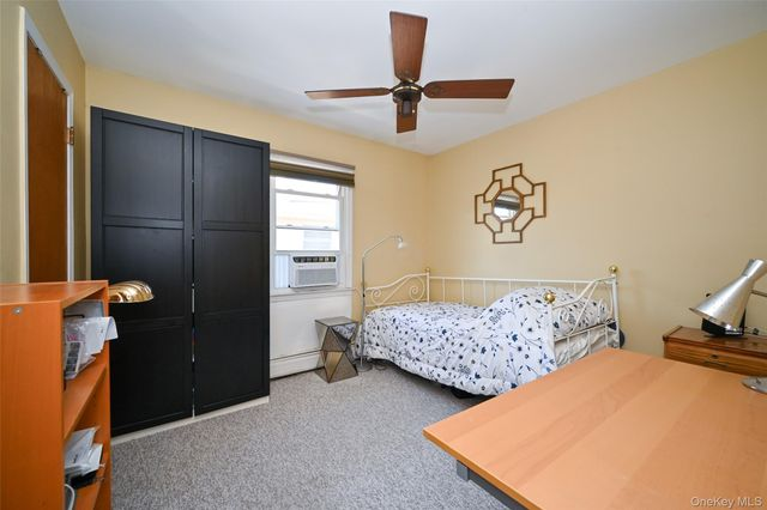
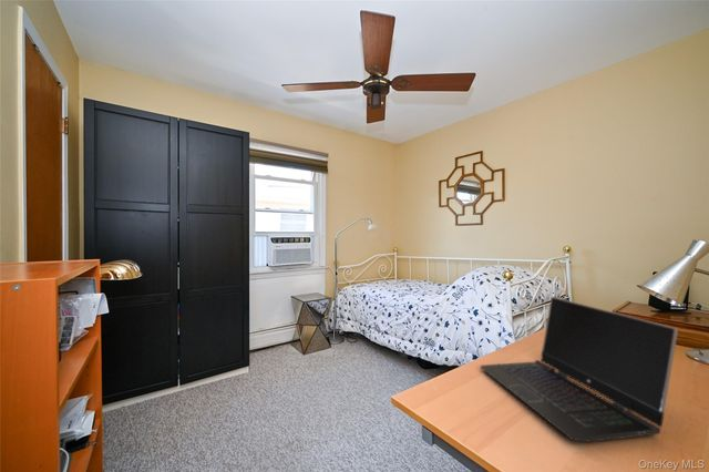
+ laptop computer [479,296,679,443]
